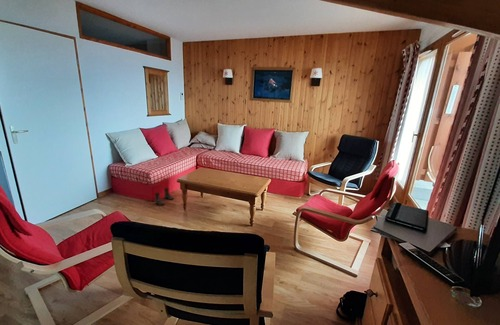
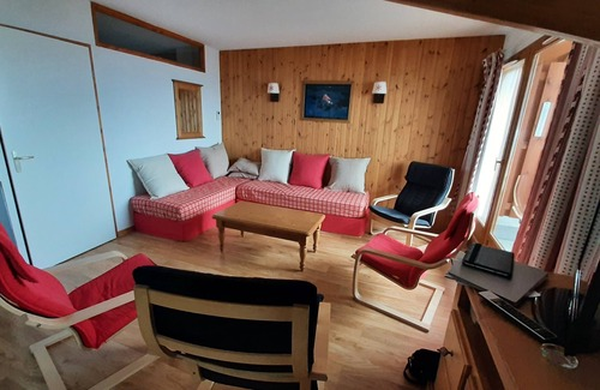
- boots [154,187,175,206]
